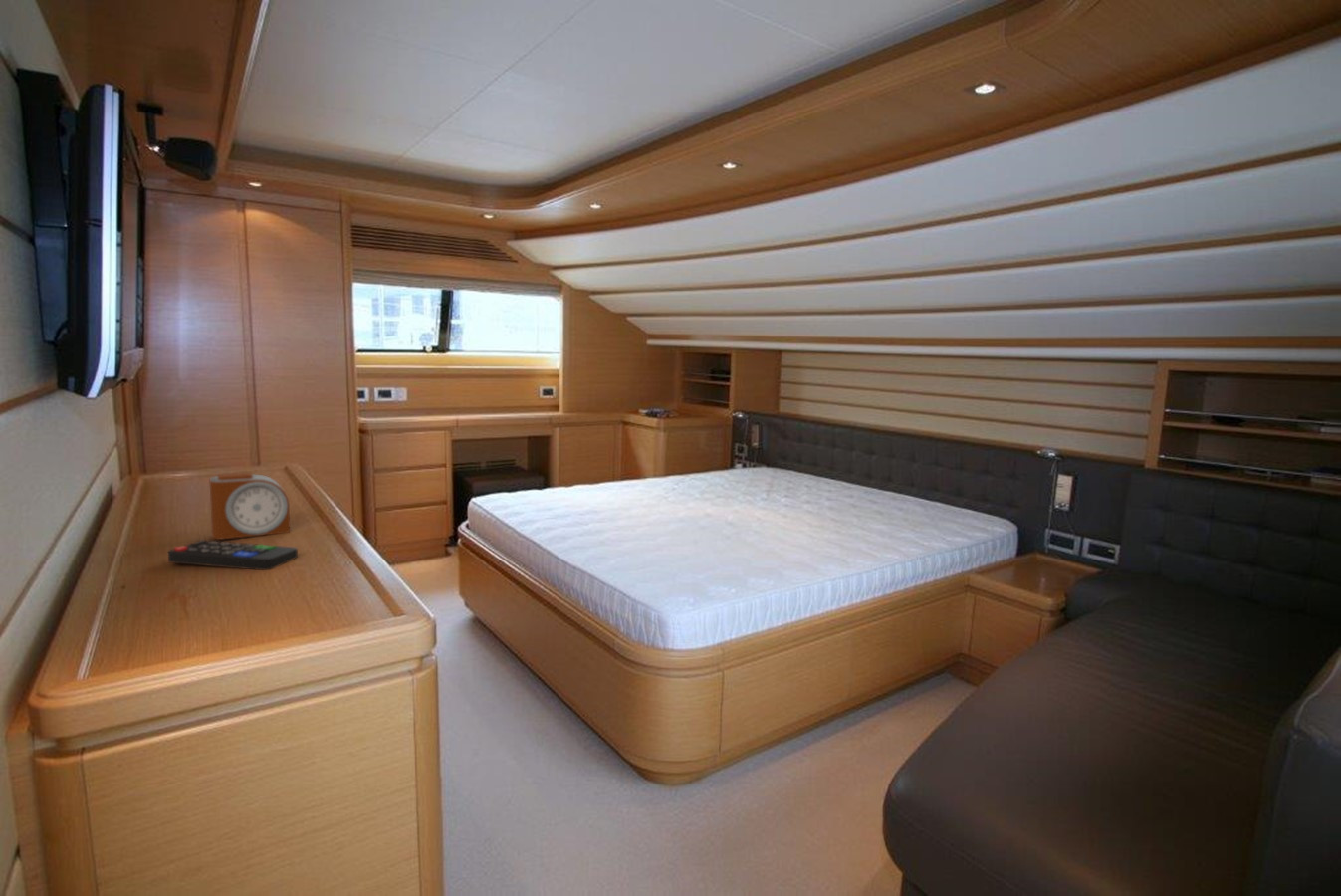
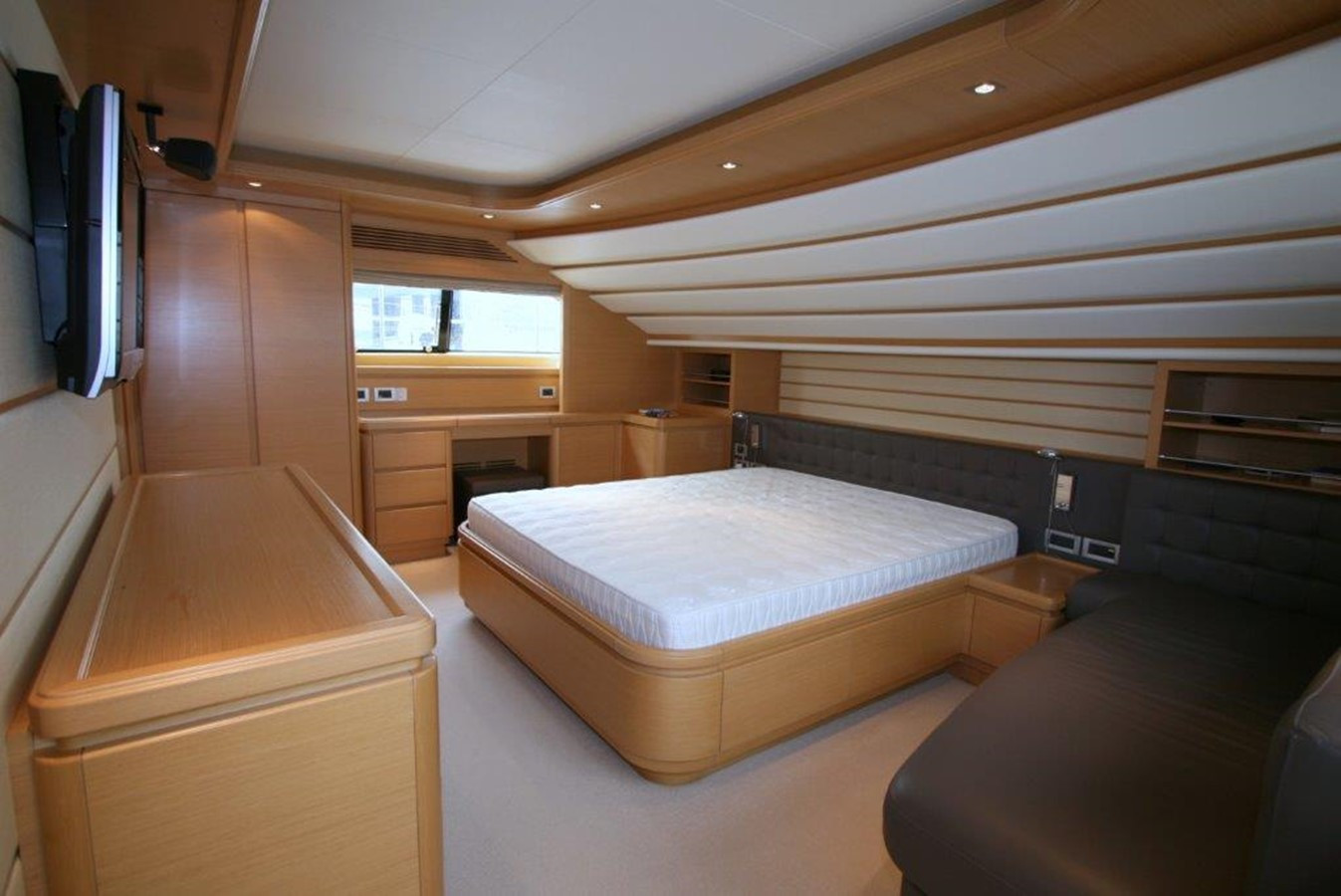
- alarm clock [209,472,292,541]
- remote control [167,539,299,571]
